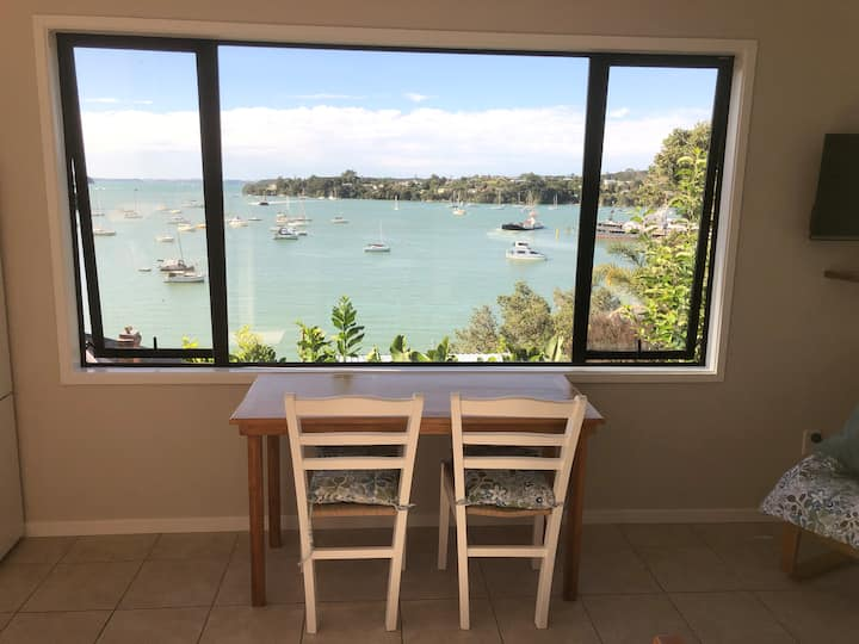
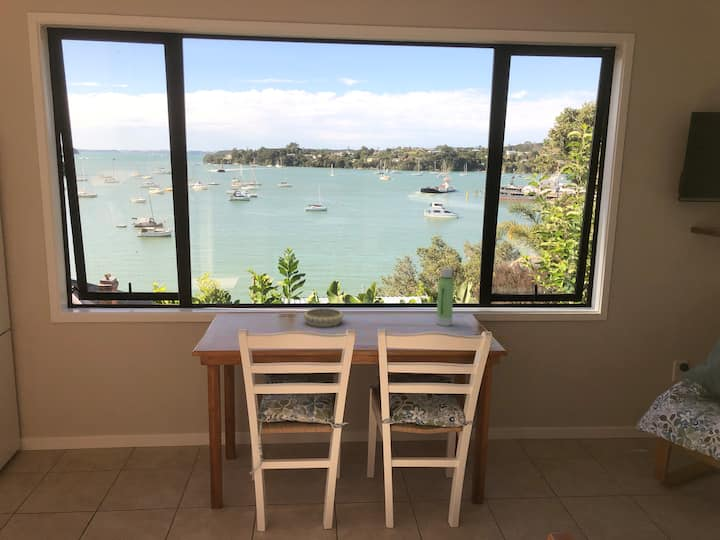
+ water bottle [435,267,455,327]
+ decorative bowl [302,307,345,328]
